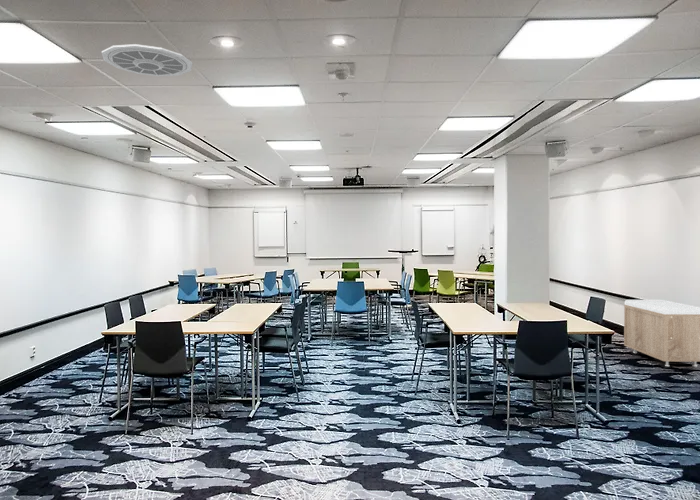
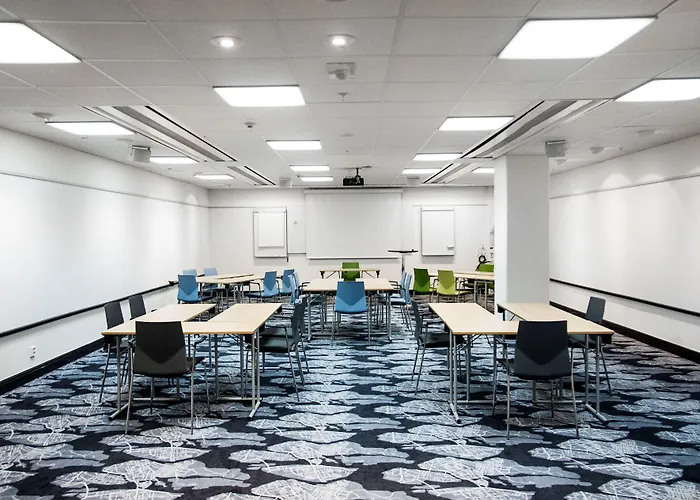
- storage bench [623,299,700,368]
- ceiling vent [101,43,193,77]
